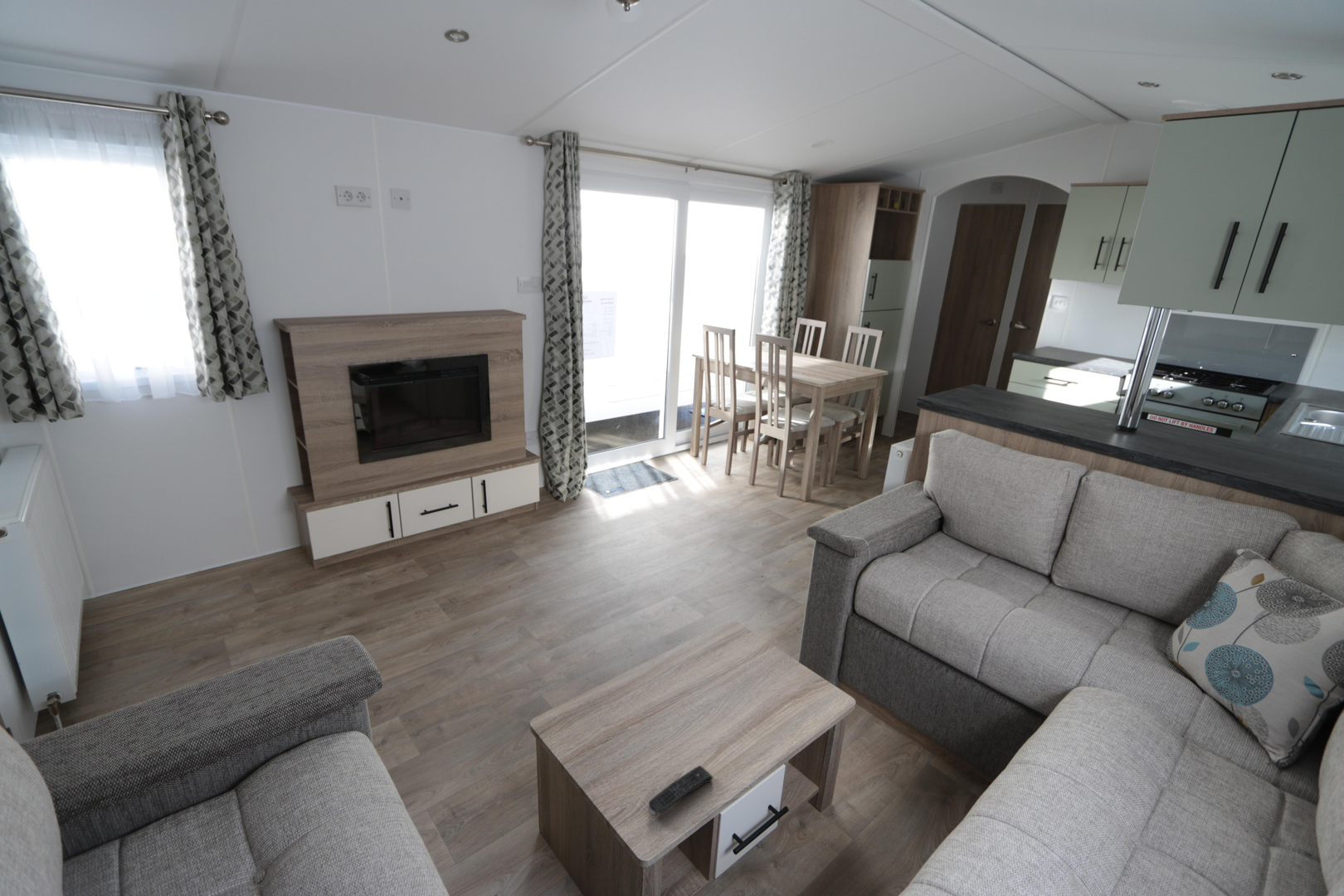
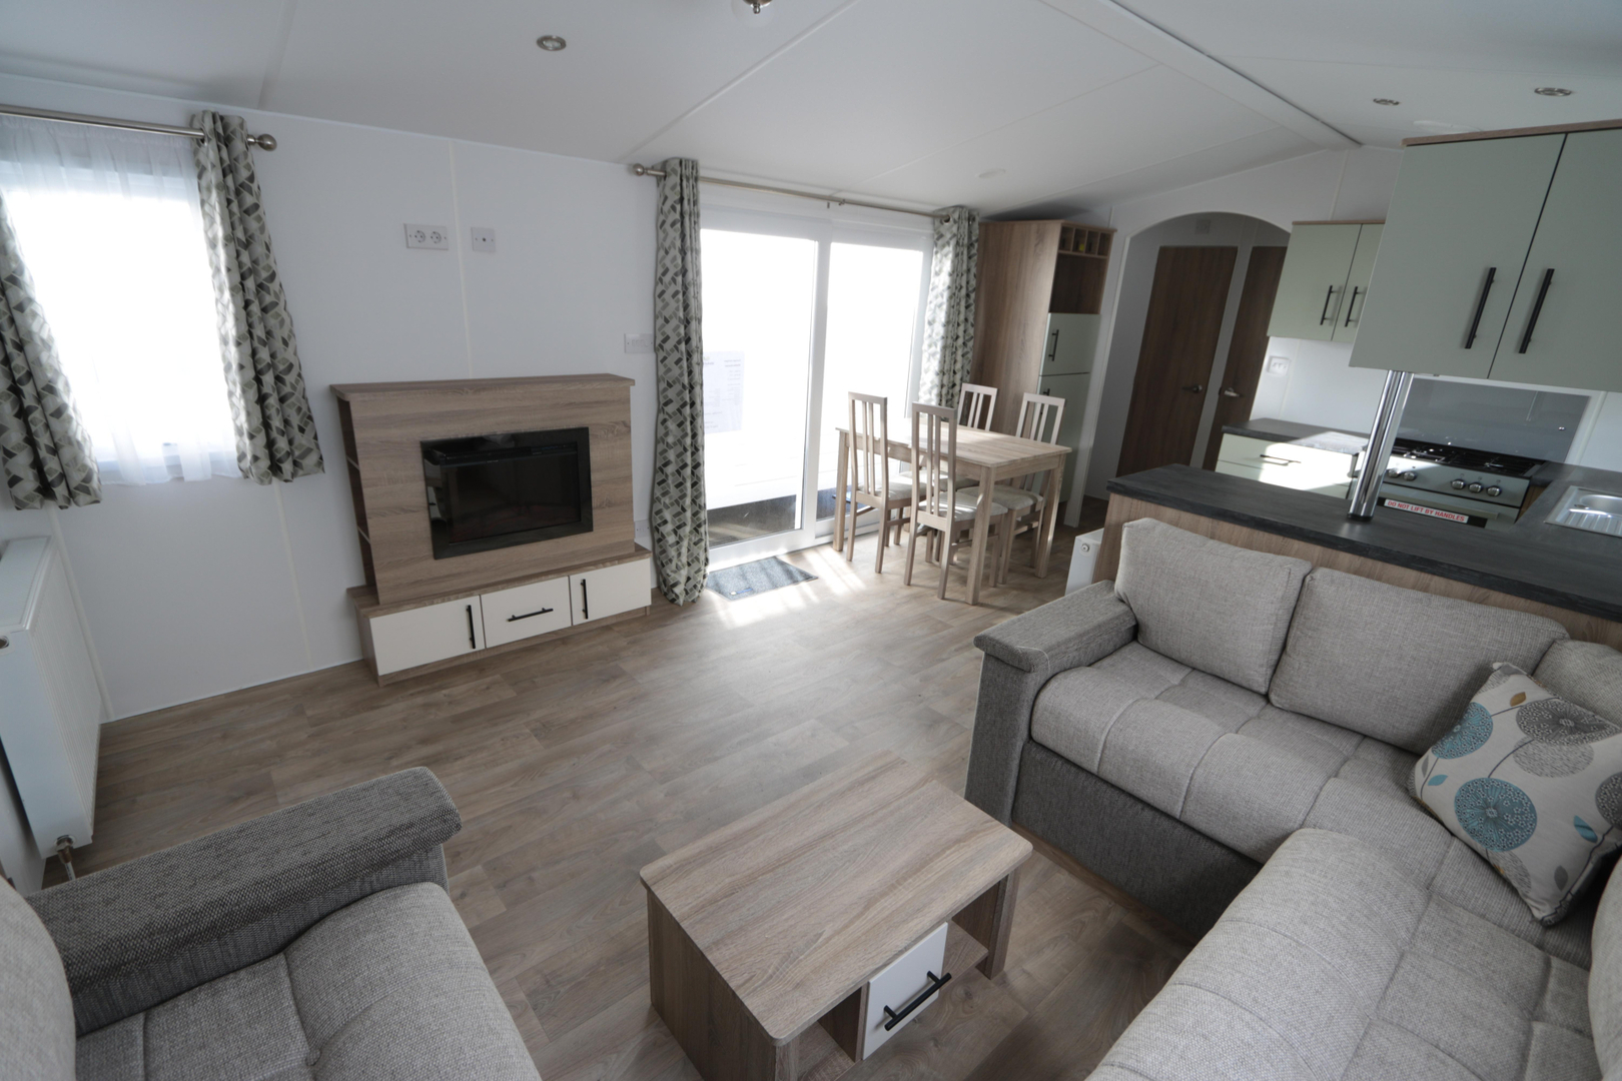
- remote control [647,765,713,816]
